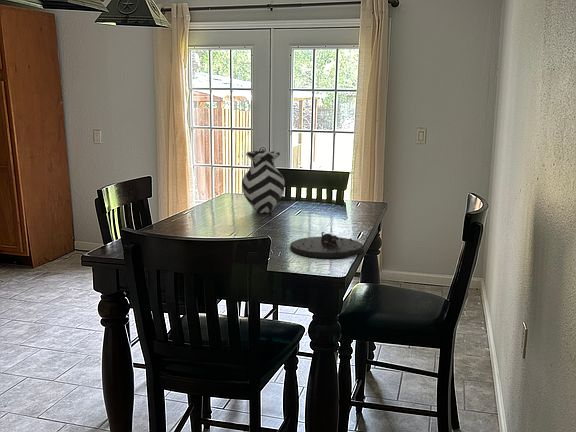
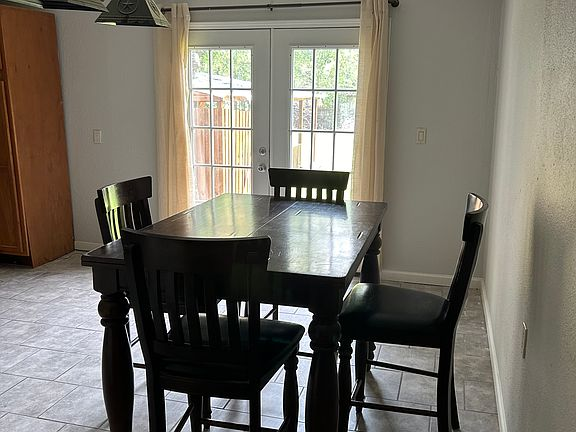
- vase [241,150,286,214]
- plate [289,231,364,259]
